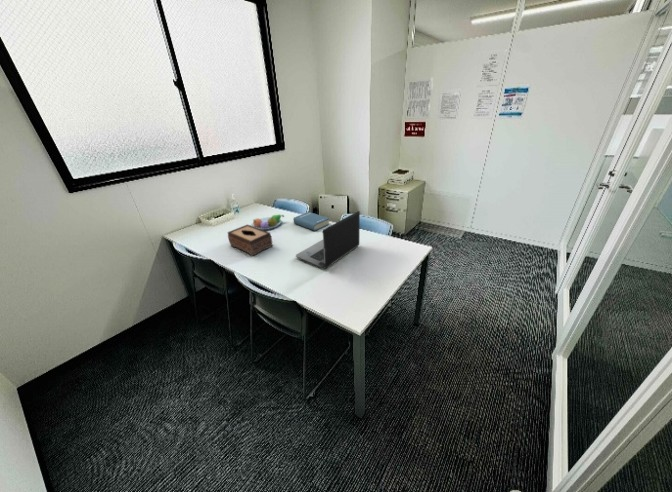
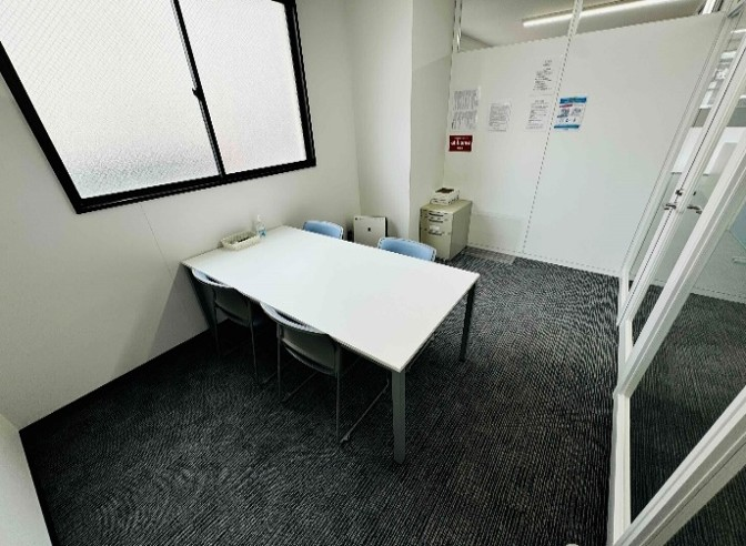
- laptop computer [295,210,361,269]
- fruit bowl [251,213,285,231]
- book [292,211,330,232]
- tissue box [227,223,273,257]
